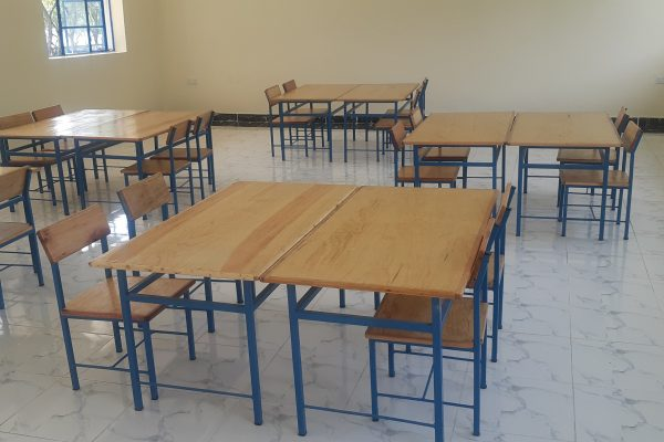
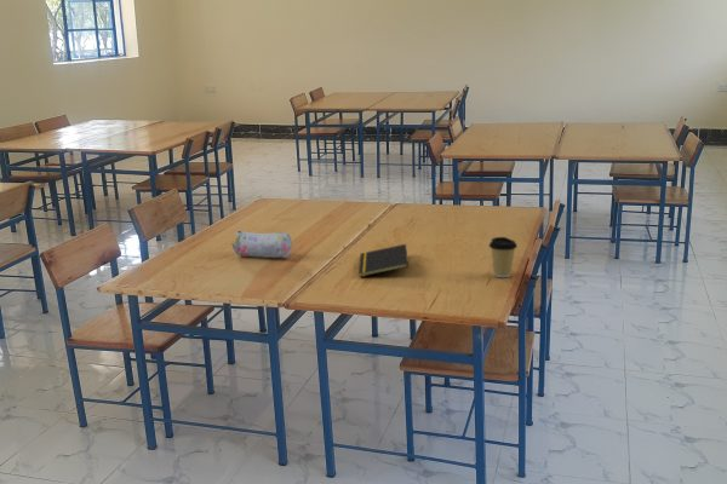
+ notepad [357,243,410,278]
+ coffee cup [488,236,519,278]
+ pencil case [231,230,293,259]
